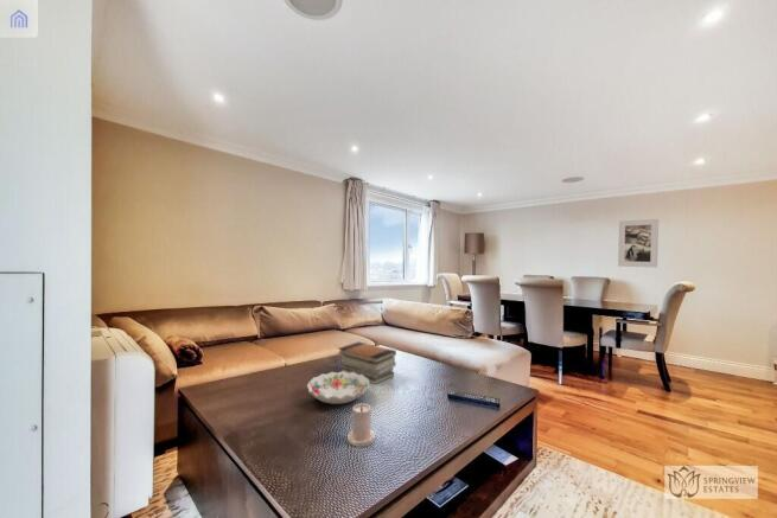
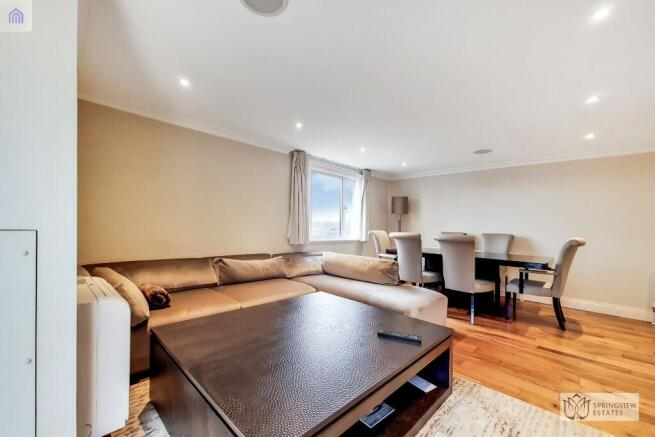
- candle [346,403,376,448]
- book stack [337,340,397,385]
- decorative bowl [306,371,370,405]
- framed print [617,218,660,269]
